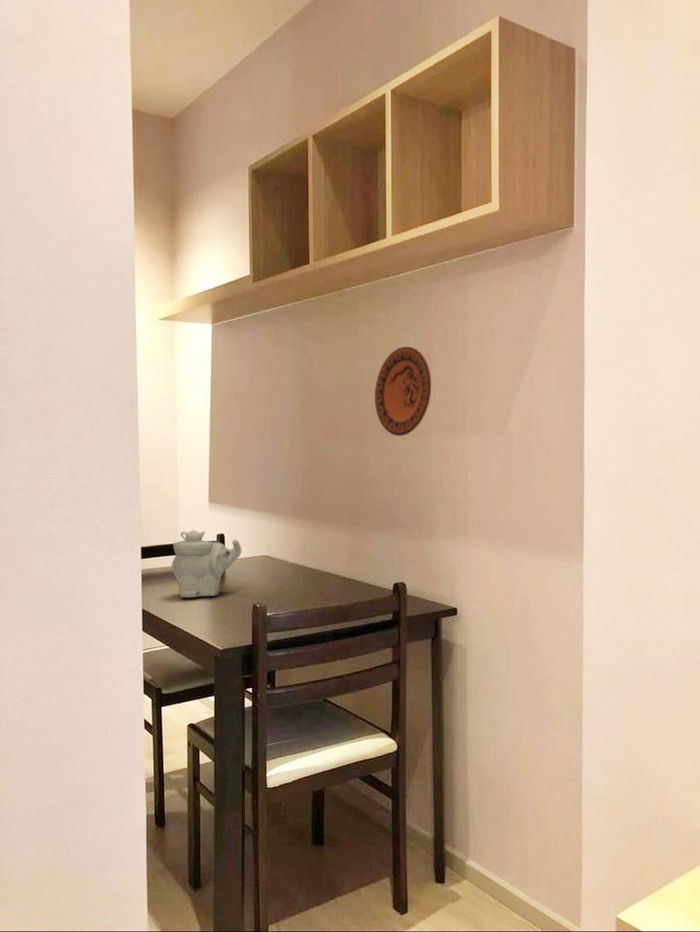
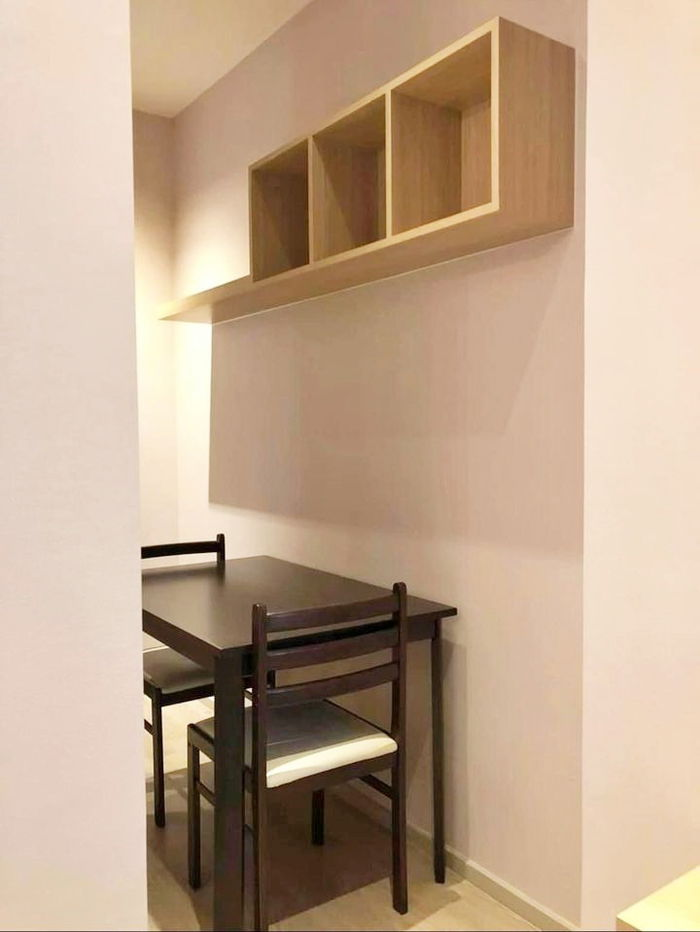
- decorative plate [374,346,432,437]
- teapot [171,529,242,598]
